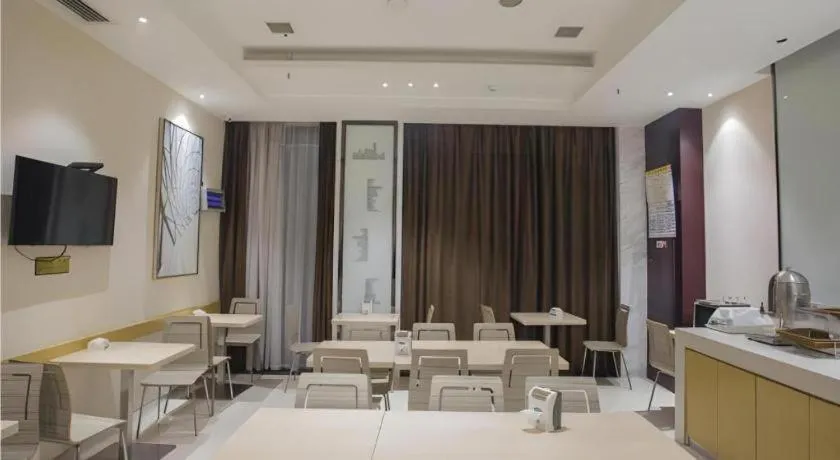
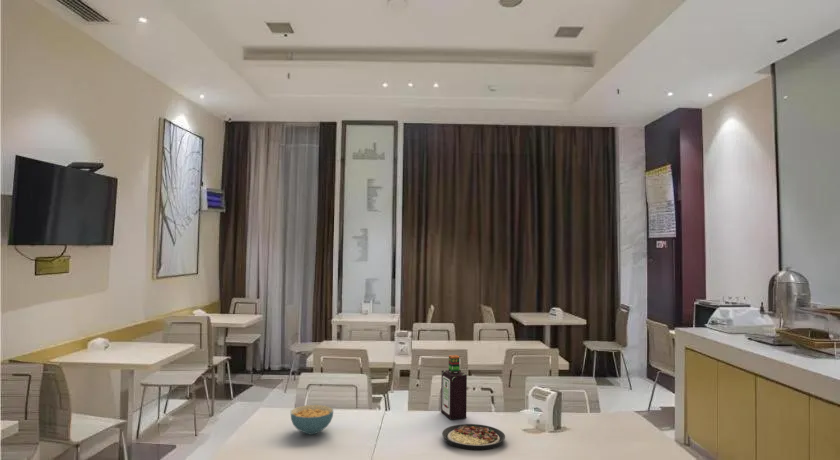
+ bottle [440,354,468,421]
+ plate [441,423,506,452]
+ cereal bowl [290,404,334,435]
